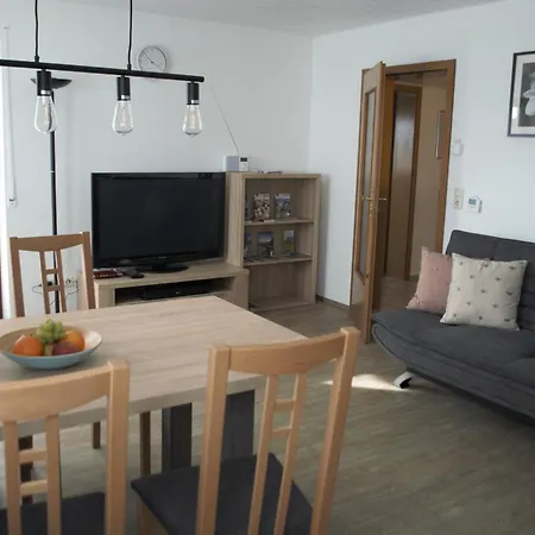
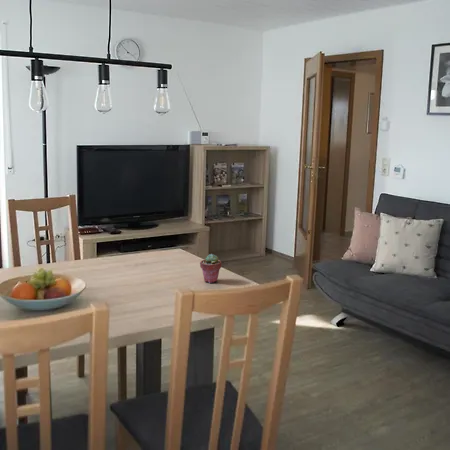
+ potted succulent [199,253,222,284]
